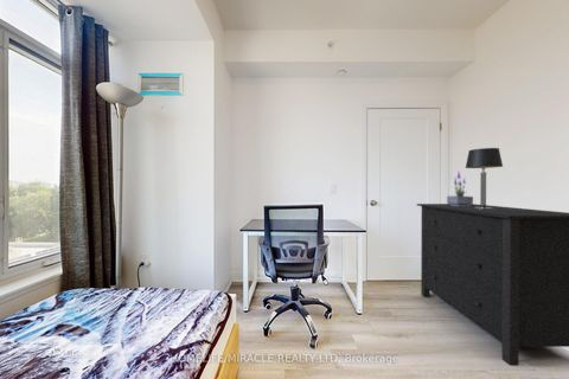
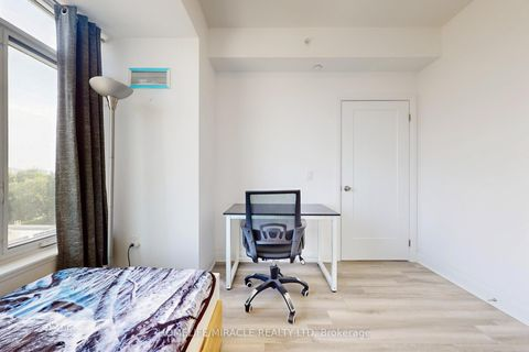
- table lamp [465,147,504,208]
- potted plant [446,169,474,206]
- dresser [416,203,569,367]
